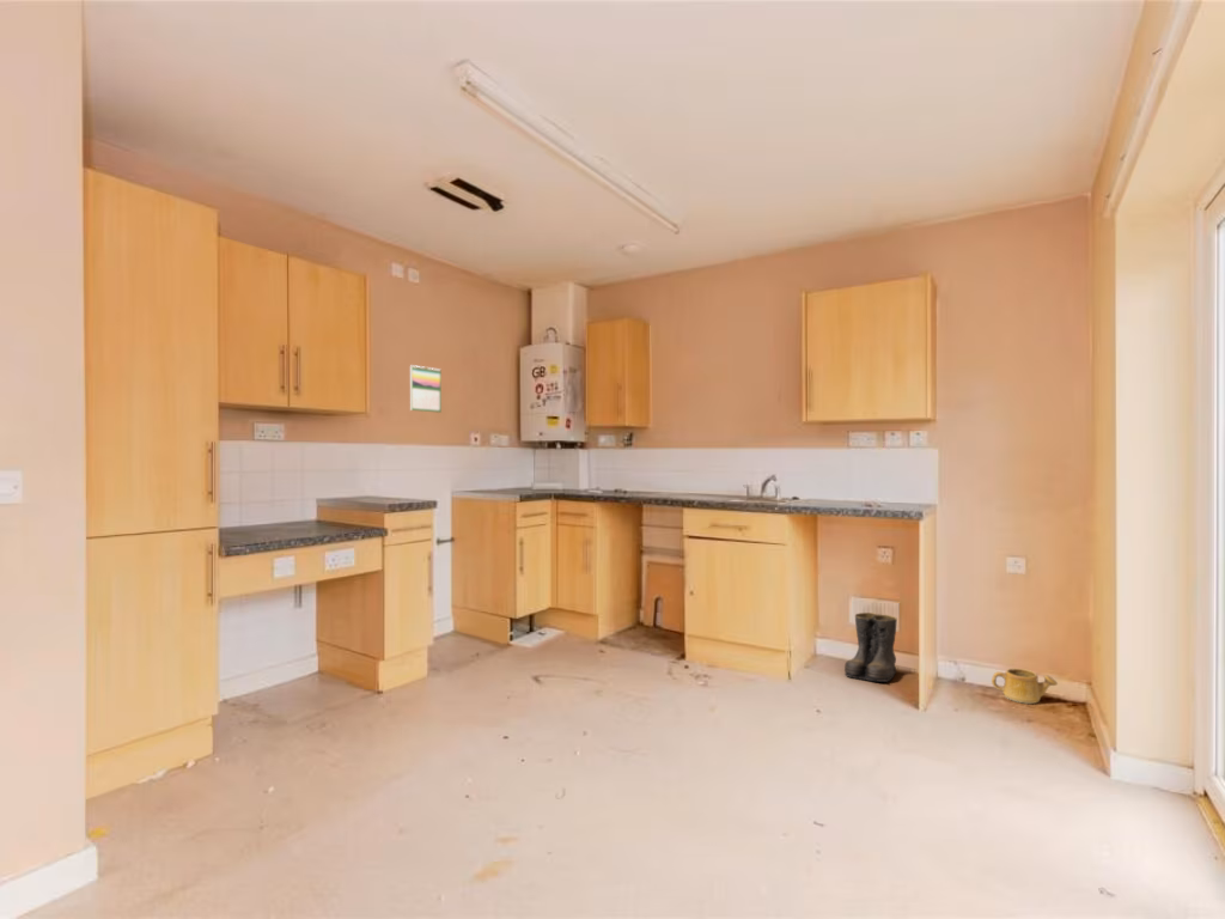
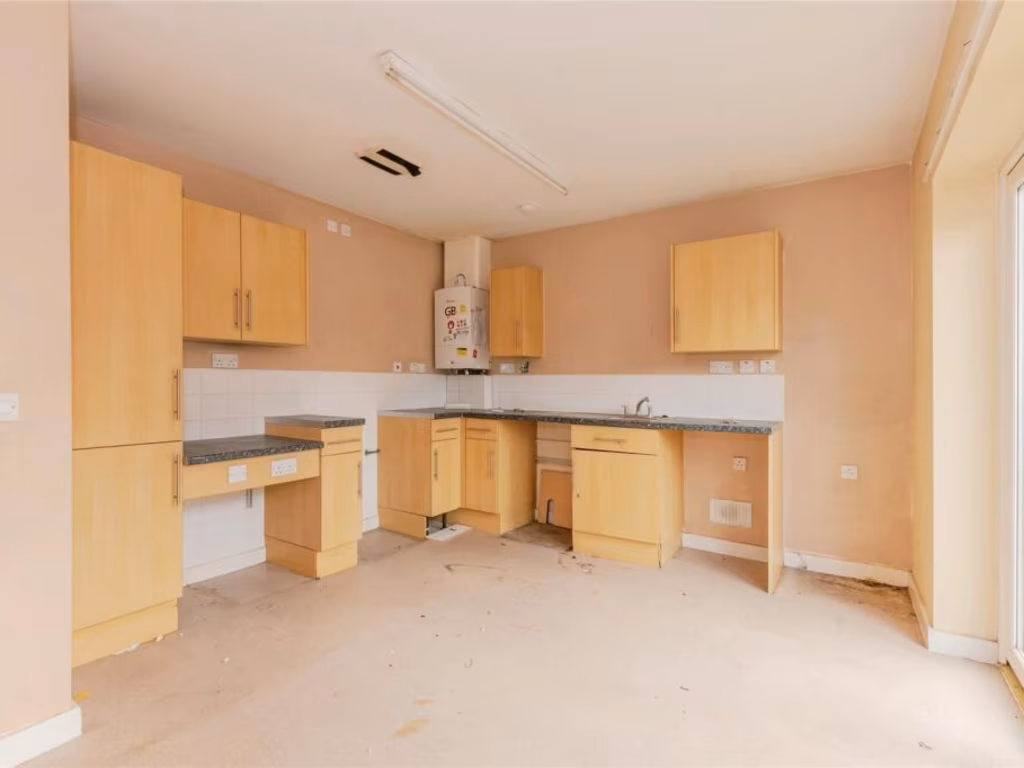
- watering can [991,668,1059,705]
- calendar [409,364,443,414]
- boots [843,611,900,683]
